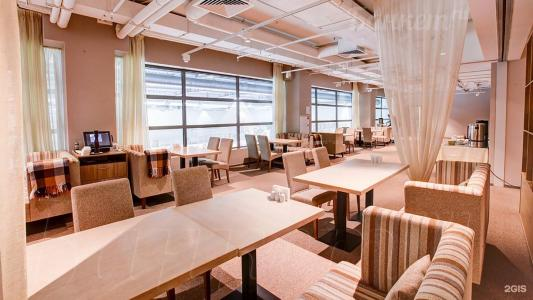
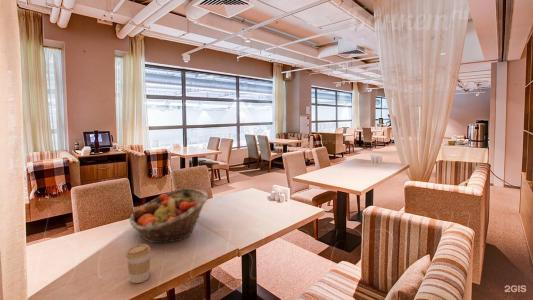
+ coffee cup [125,243,152,284]
+ fruit basket [129,187,209,244]
